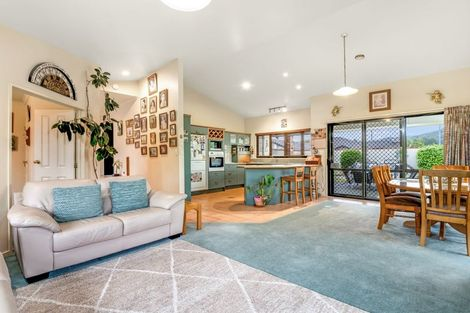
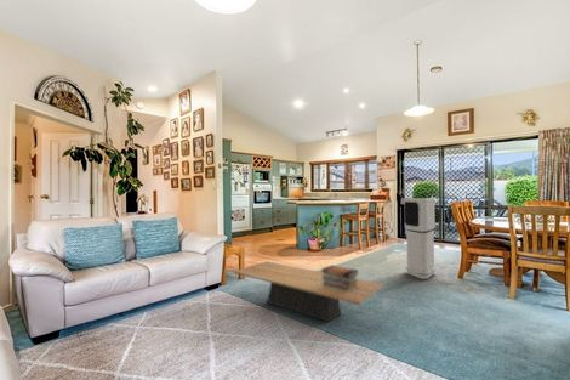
+ coffee table [232,260,386,323]
+ air purifier [403,197,437,280]
+ book stack [320,263,360,291]
